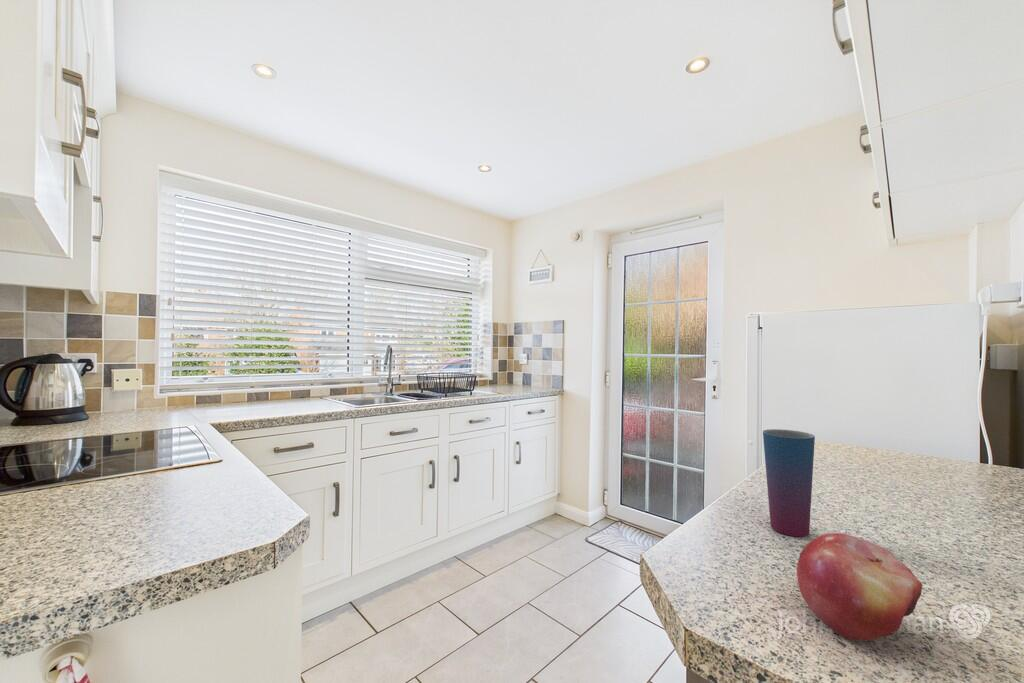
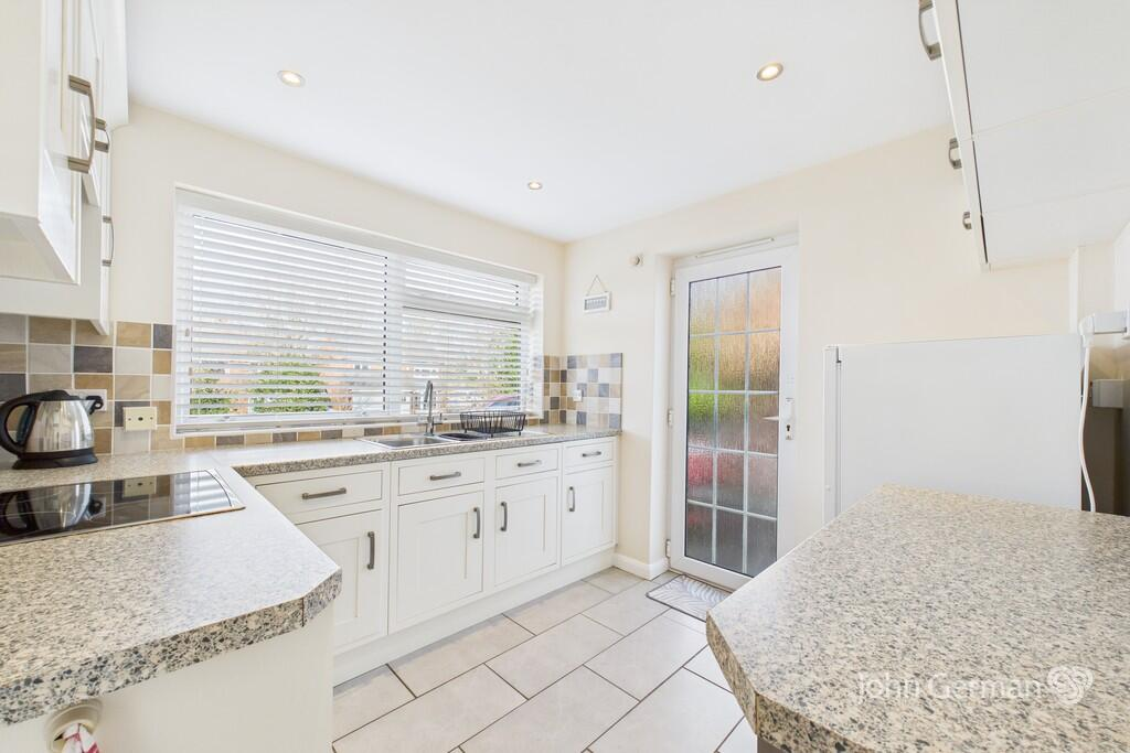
- fruit [796,532,923,642]
- cup [762,428,816,538]
